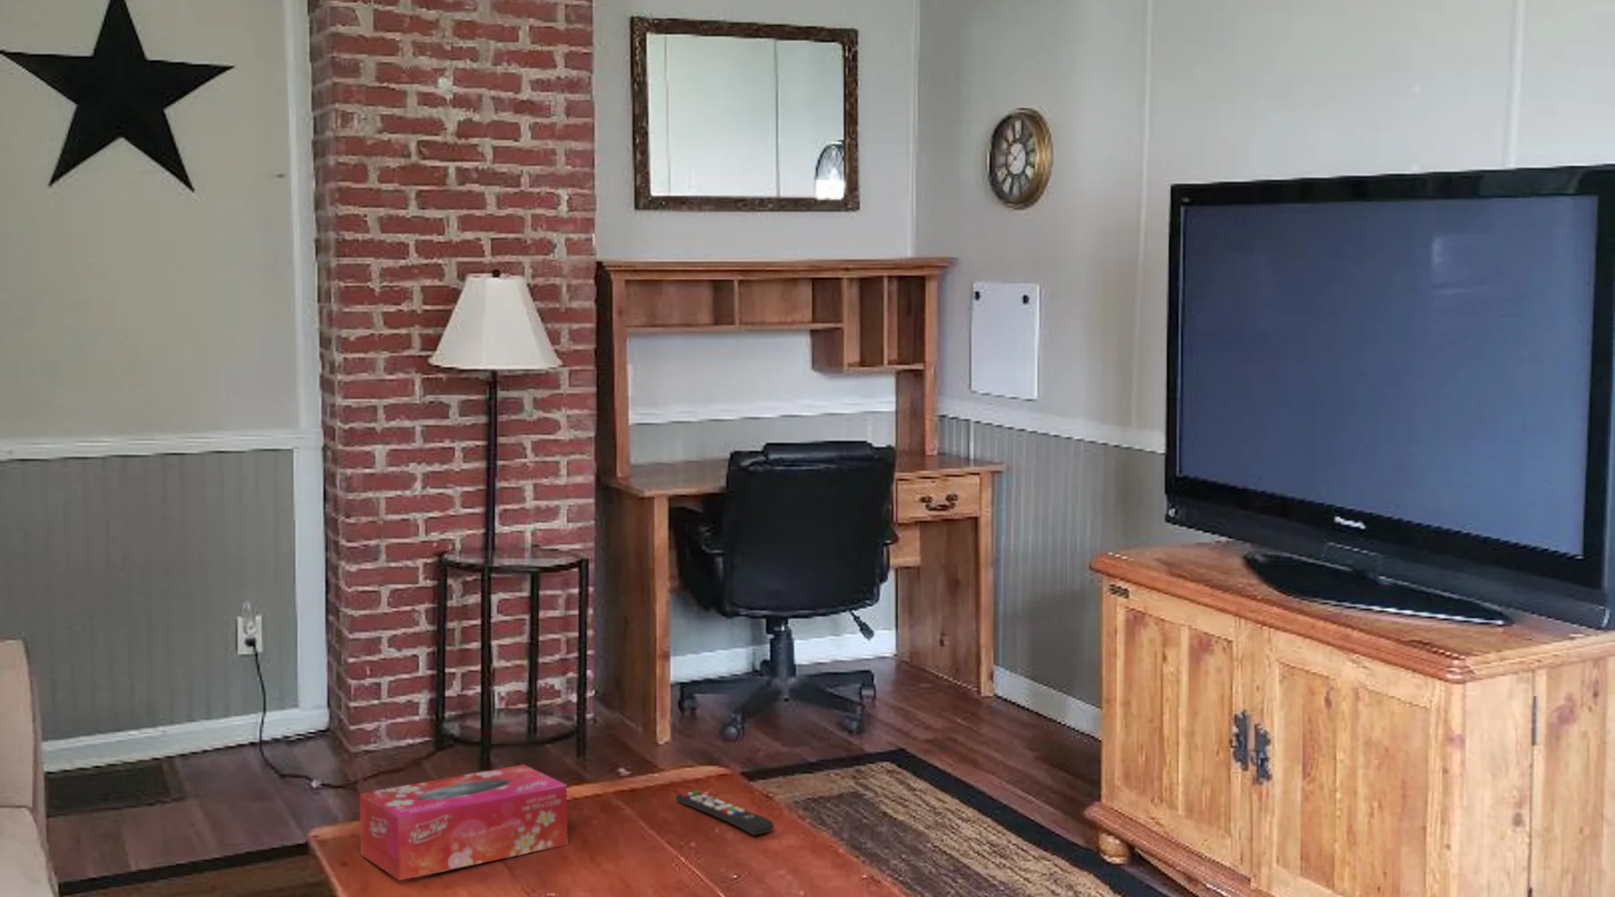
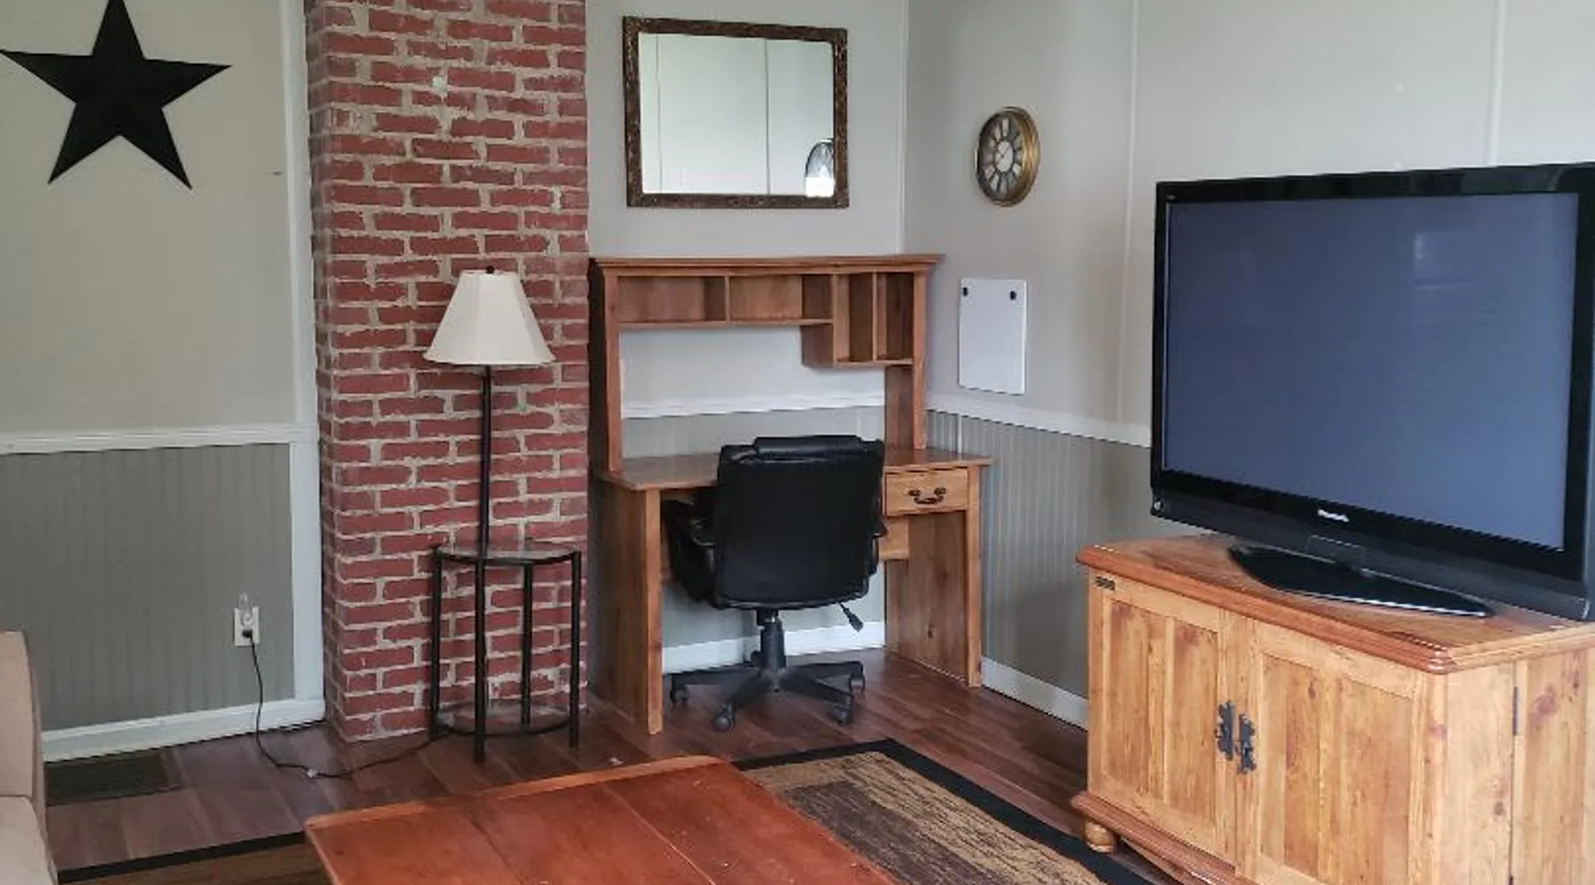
- remote control [675,790,775,836]
- tissue box [359,763,568,882]
